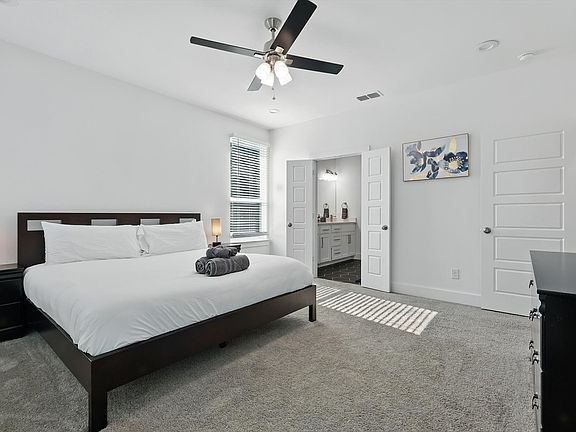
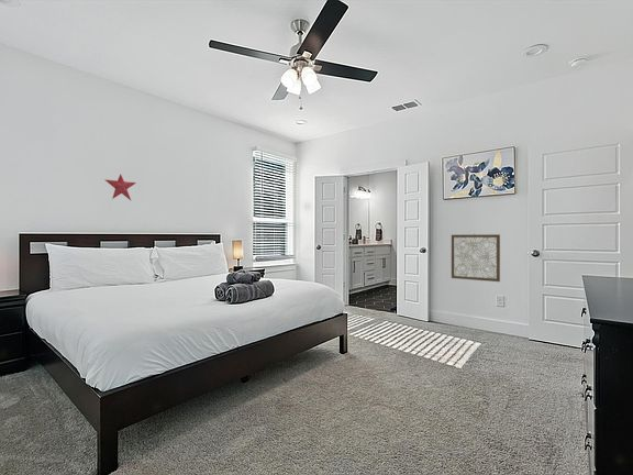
+ wall art [451,233,501,283]
+ decorative star [103,173,137,201]
